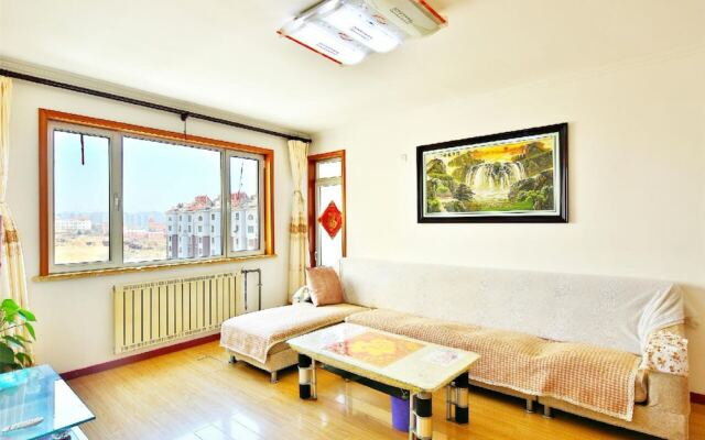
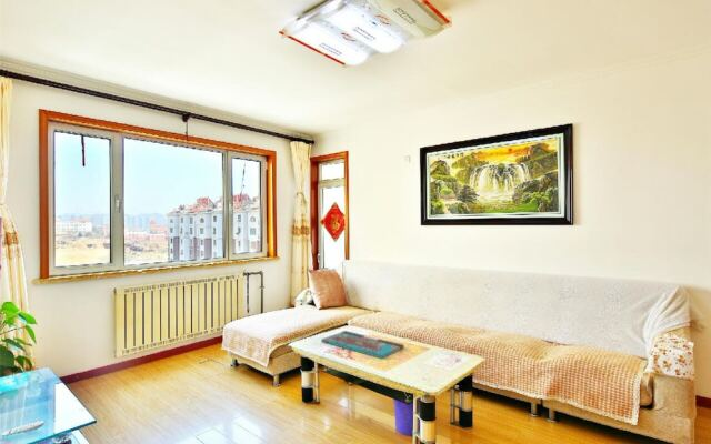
+ board game [320,330,405,360]
